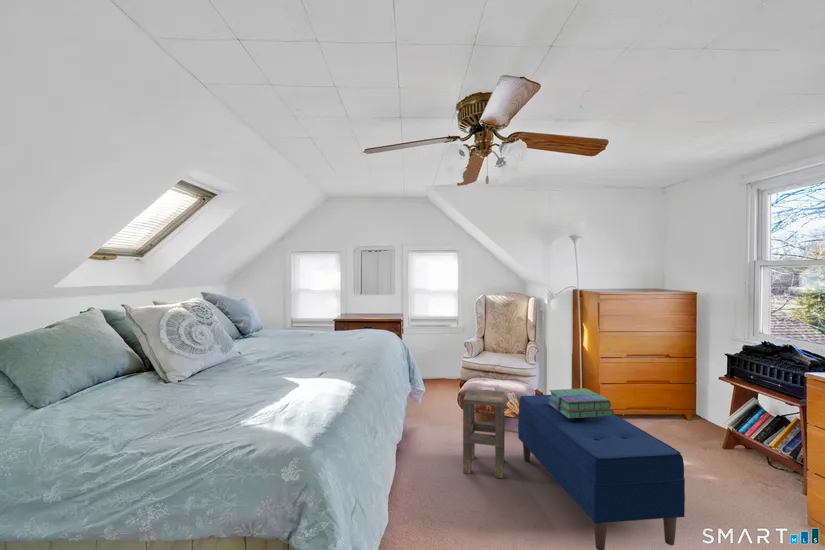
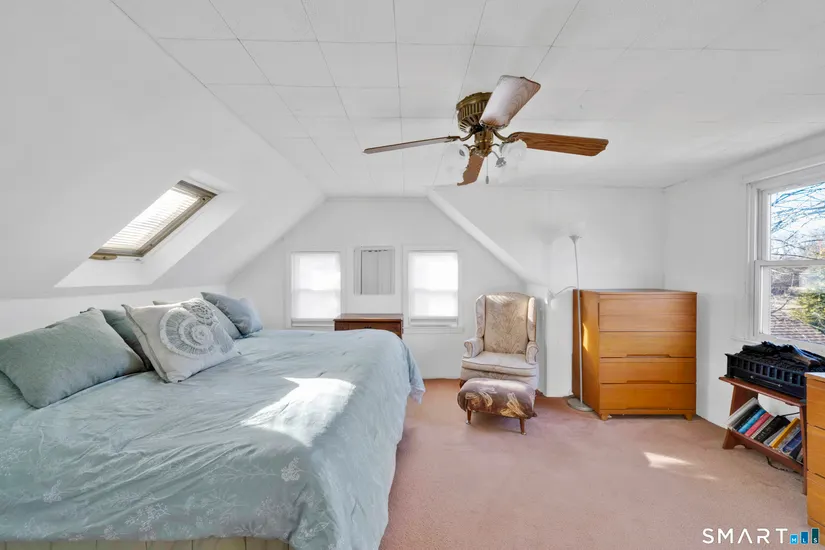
- bench [517,394,686,550]
- stack of books [548,387,615,418]
- side table [462,388,506,479]
